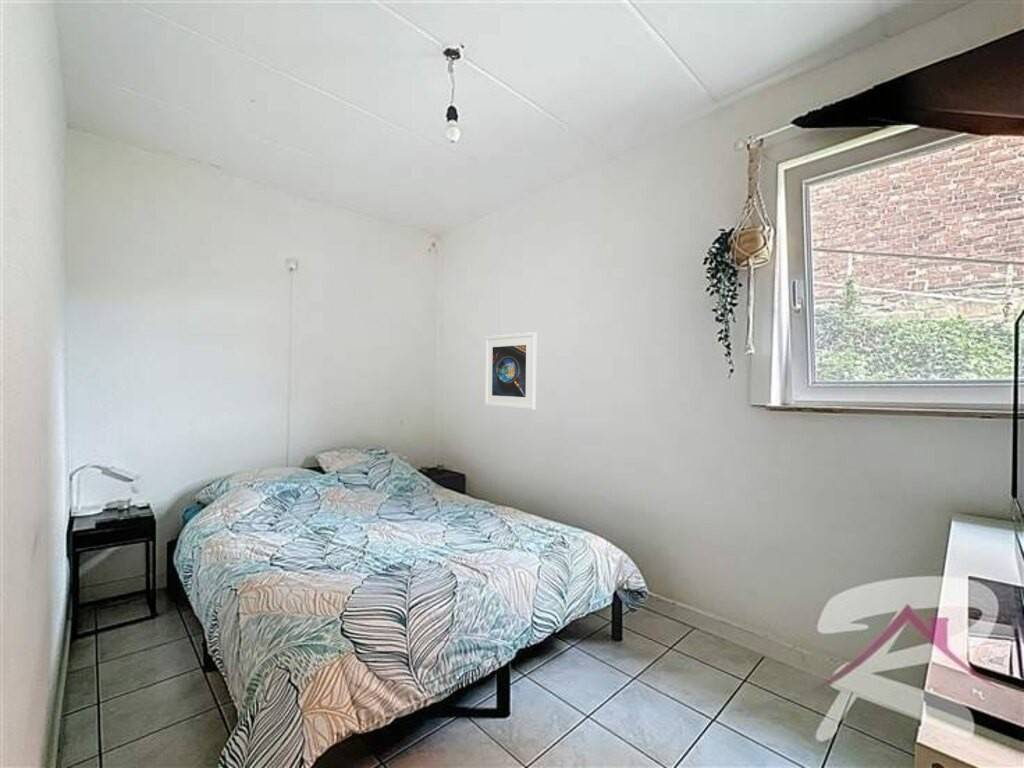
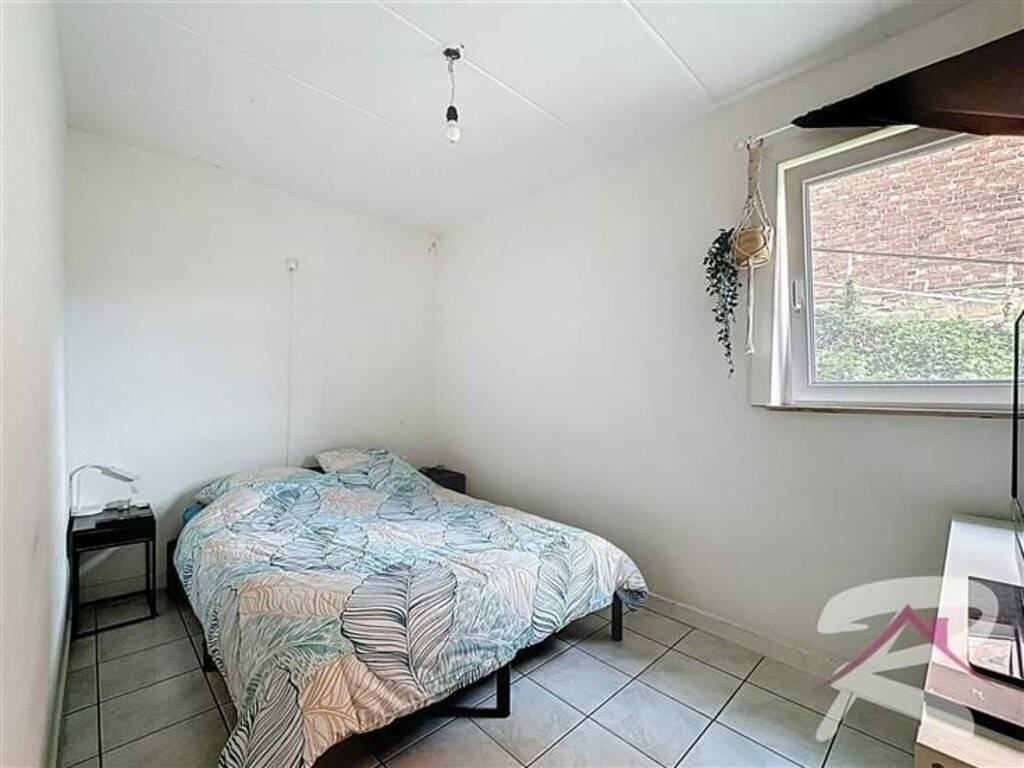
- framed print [484,331,537,411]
